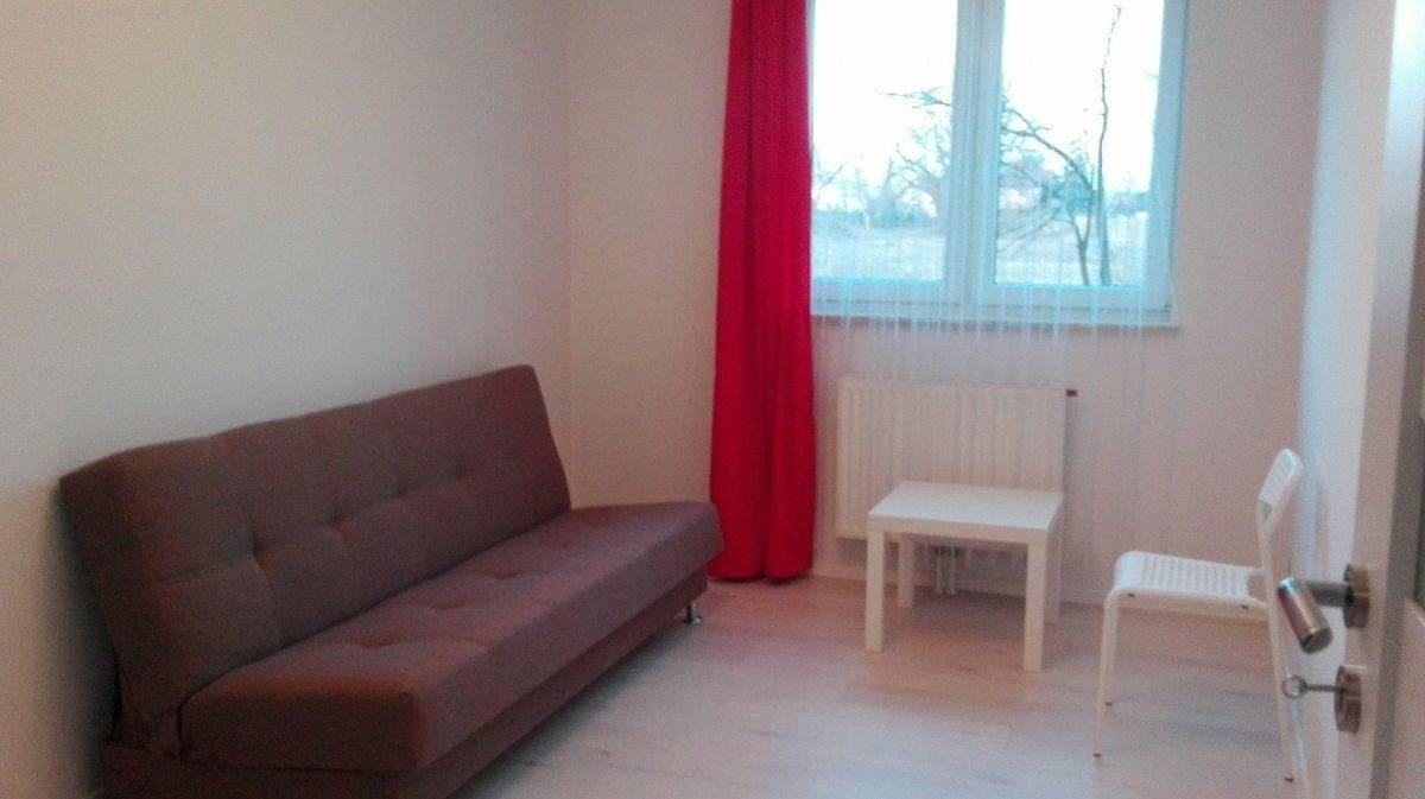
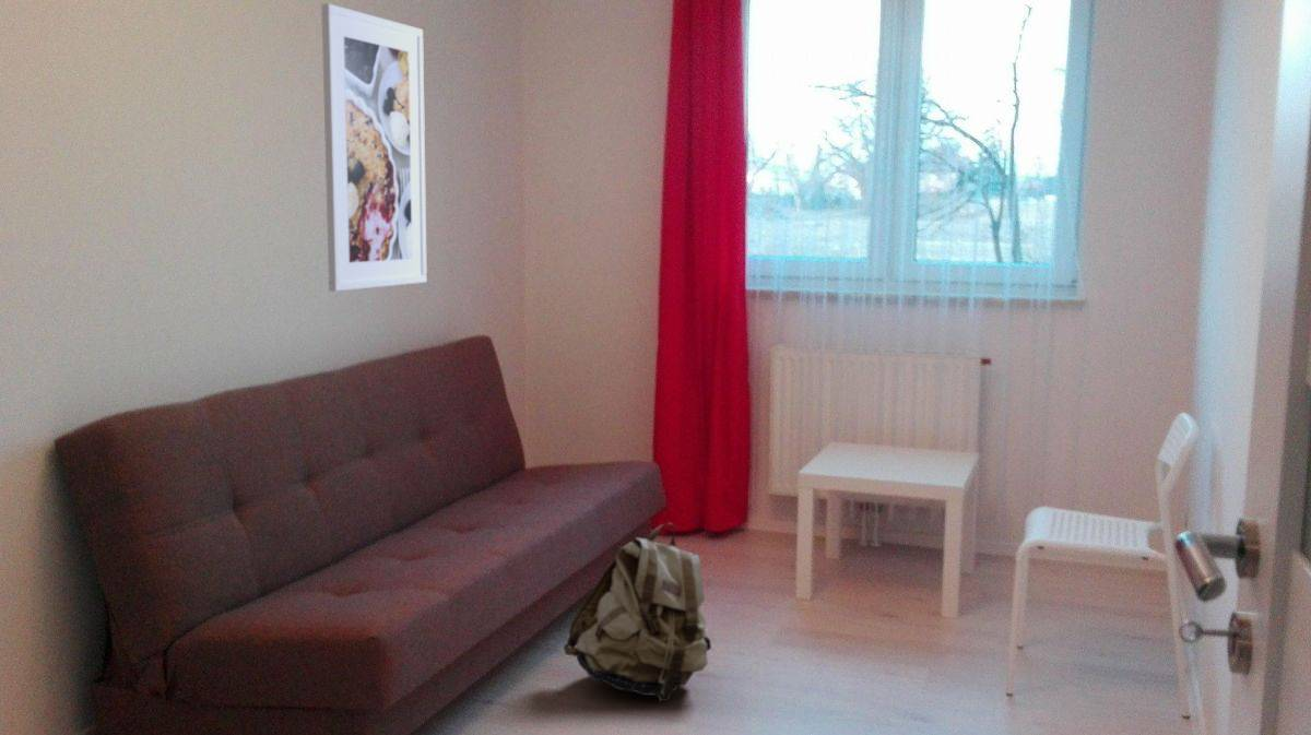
+ backpack [563,522,712,703]
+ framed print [320,2,428,293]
